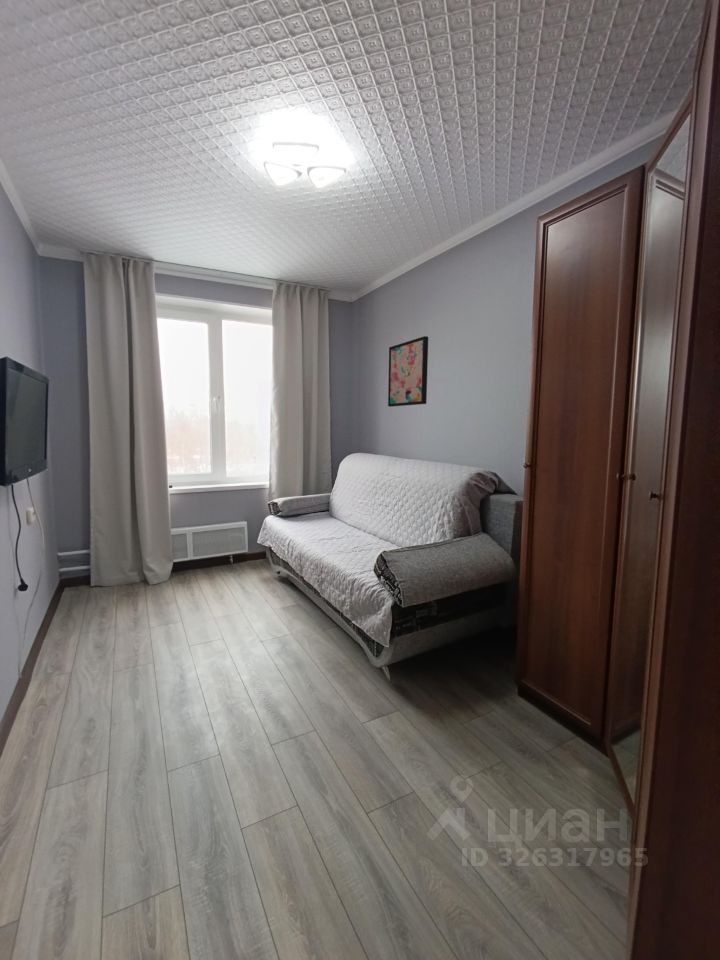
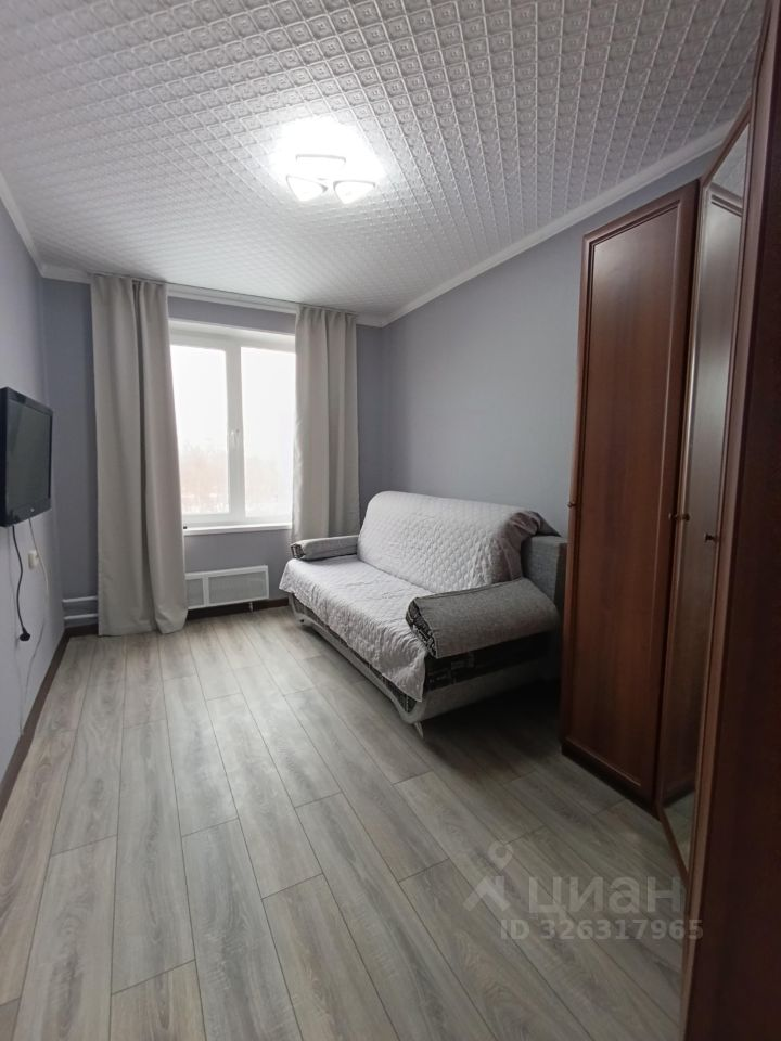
- wall art [387,335,429,408]
